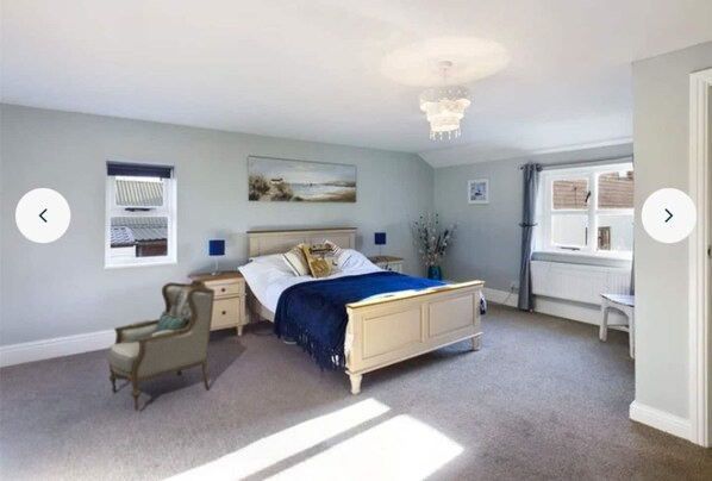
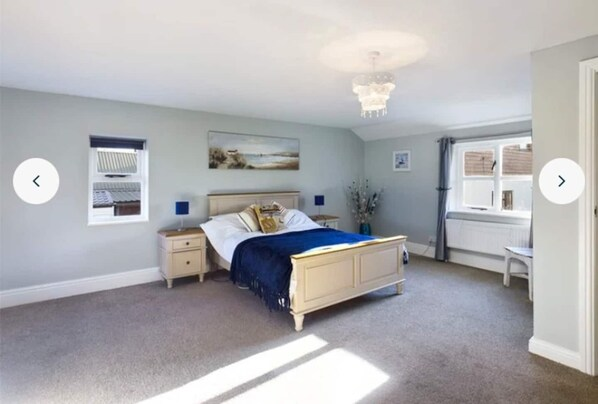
- armchair [107,279,216,412]
